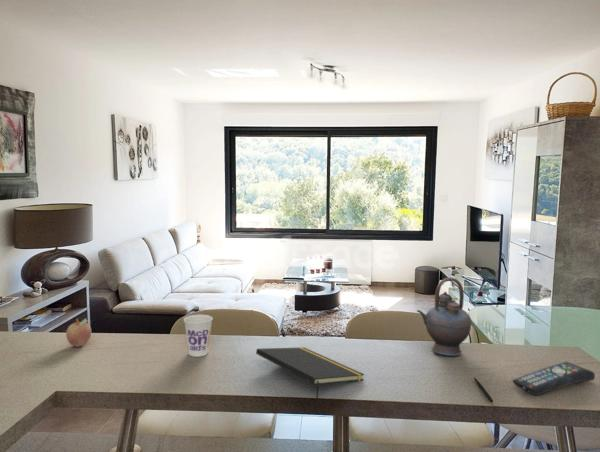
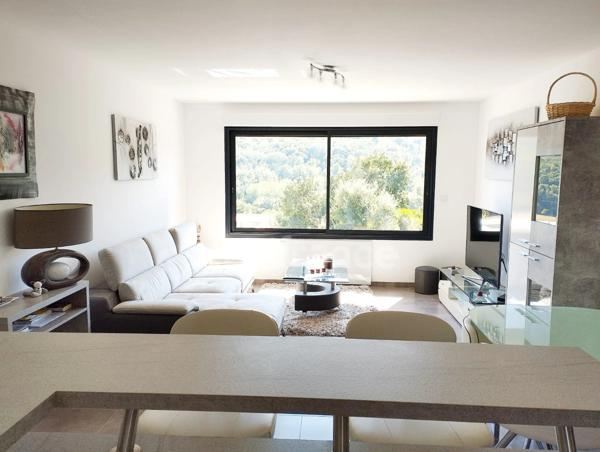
- fruit [65,318,92,348]
- pen [473,377,494,403]
- teapot [416,276,473,357]
- cup [183,313,214,358]
- notepad [255,346,366,400]
- remote control [511,361,596,396]
